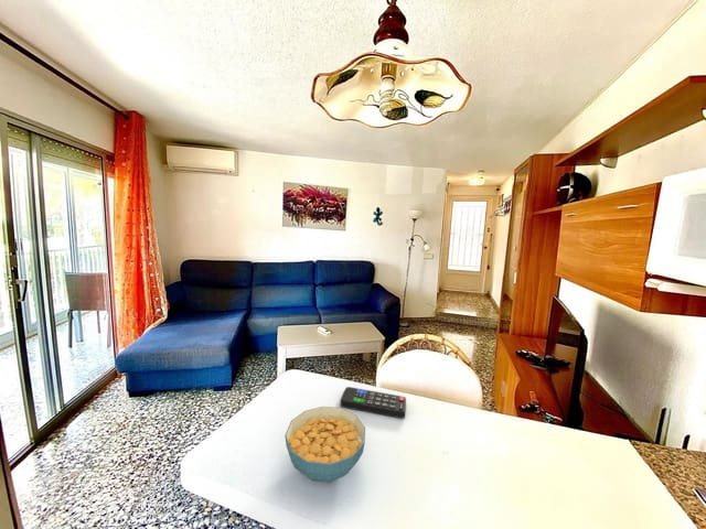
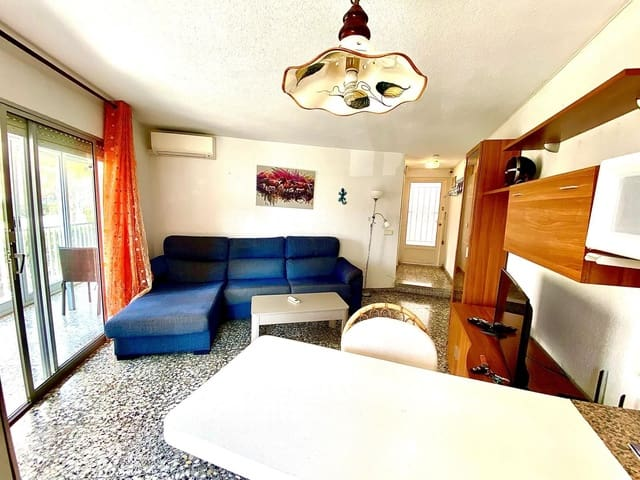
- cereal bowl [284,406,366,484]
- remote control [340,386,407,419]
